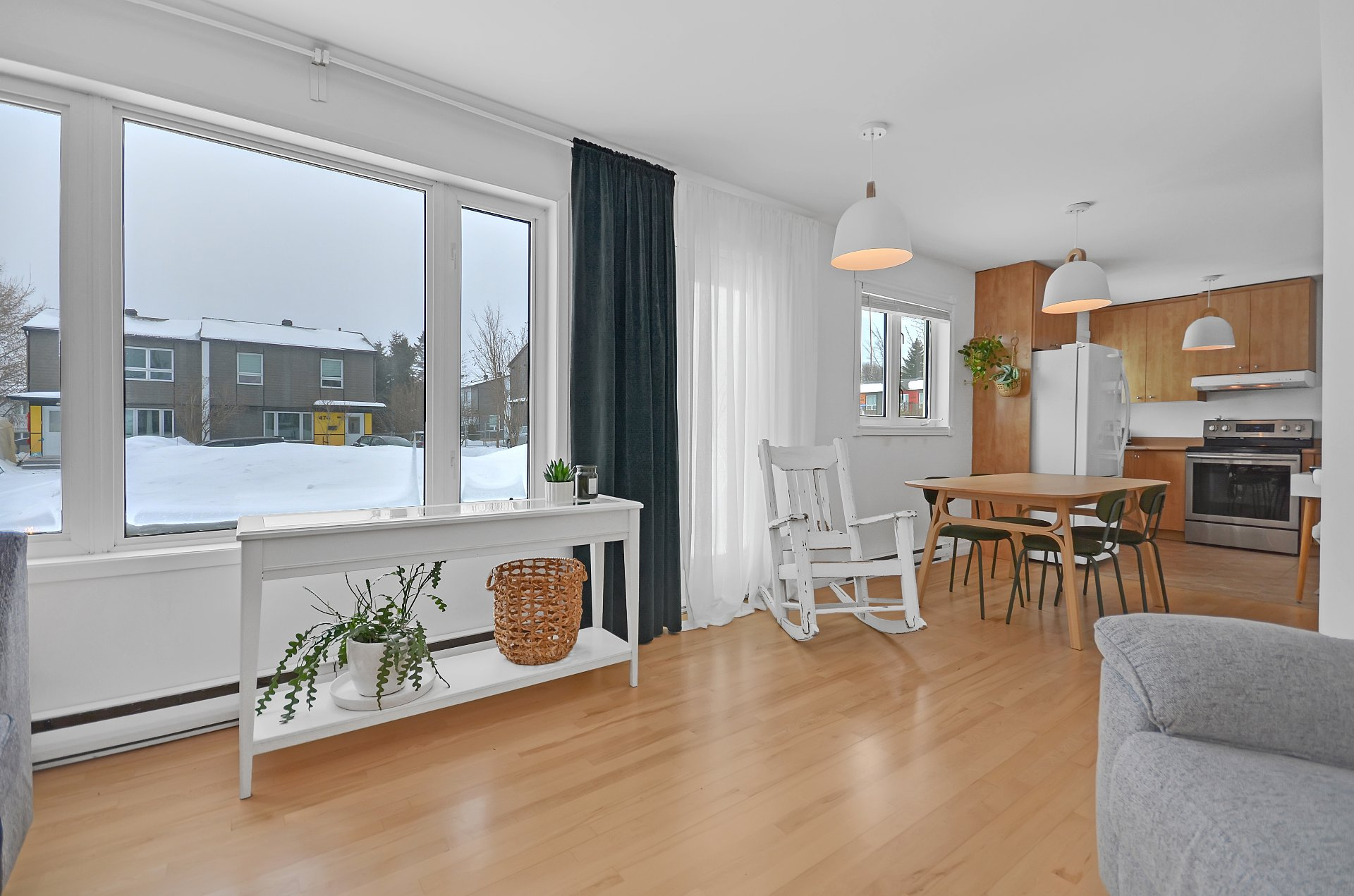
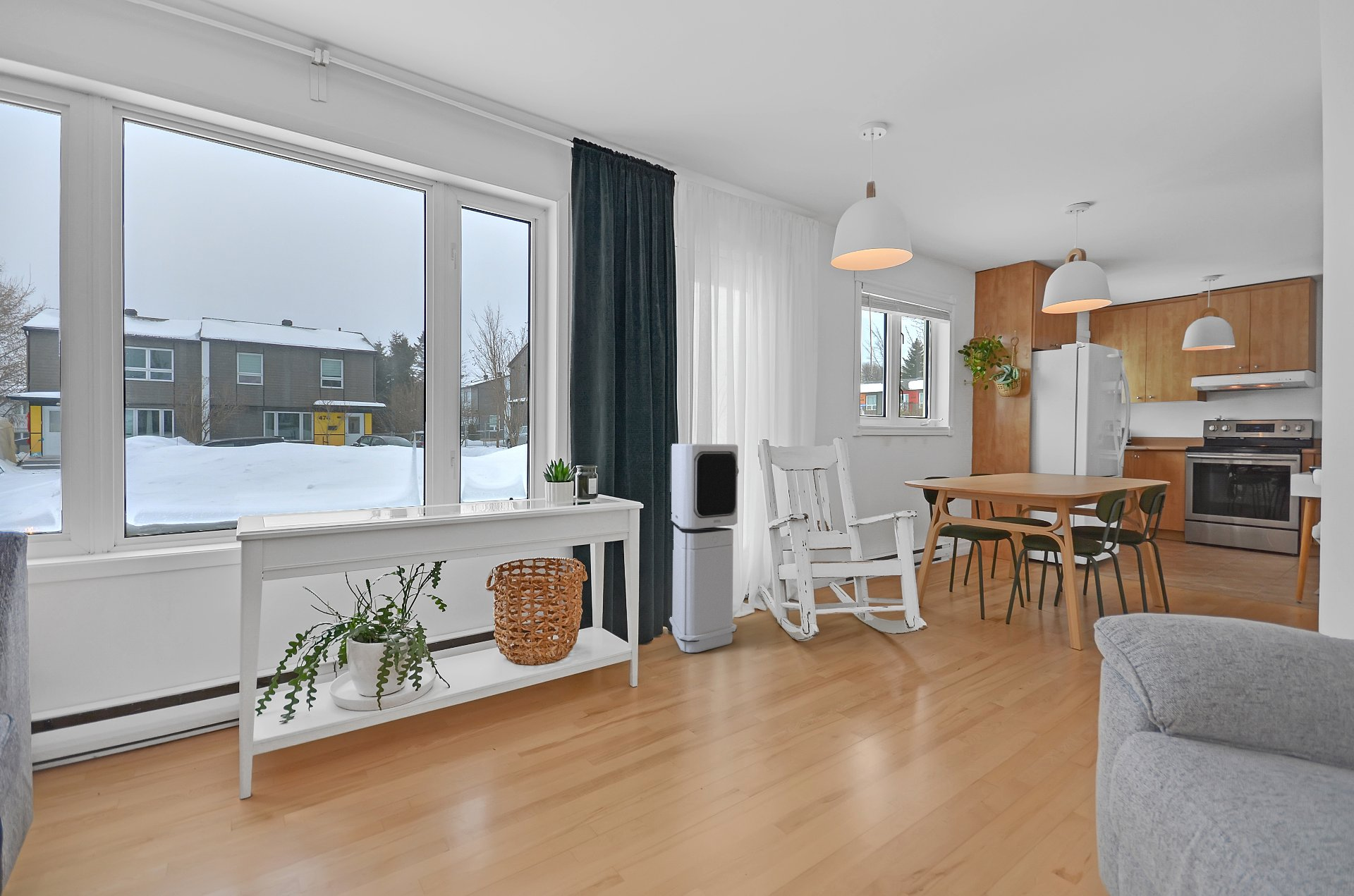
+ air purifier [669,443,740,653]
